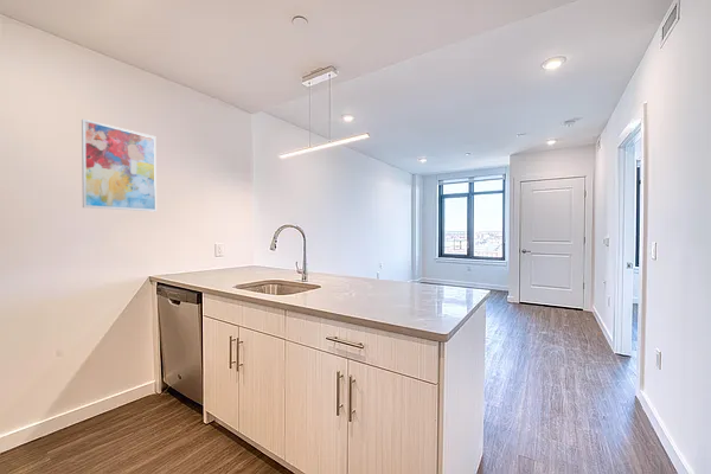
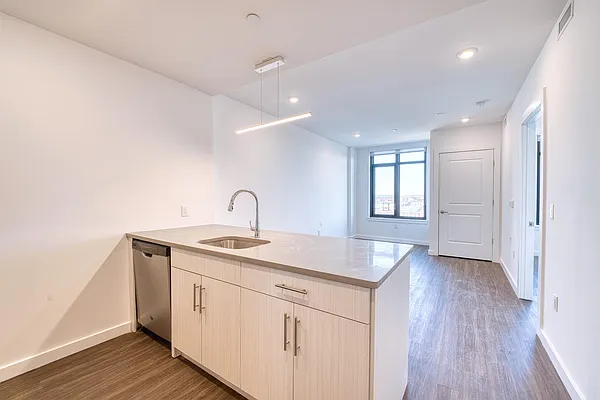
- wall art [81,118,158,213]
